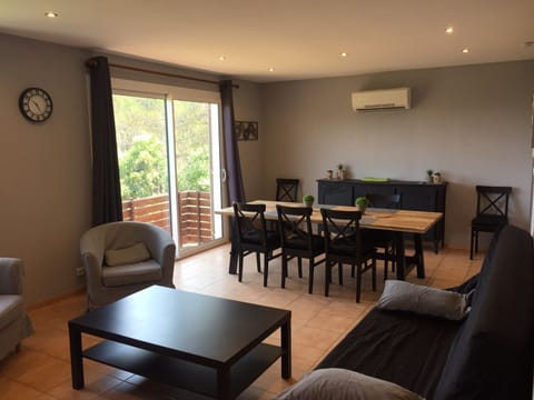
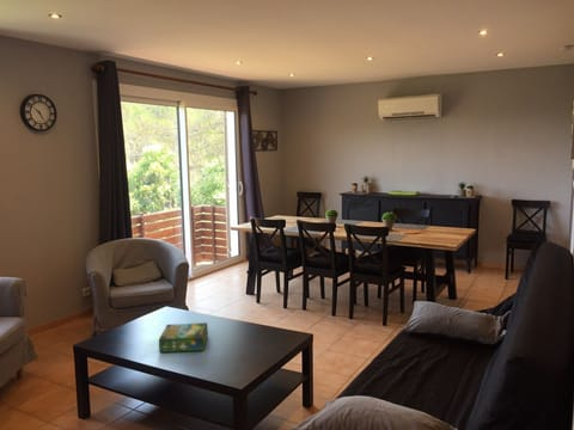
+ board game [158,321,209,354]
